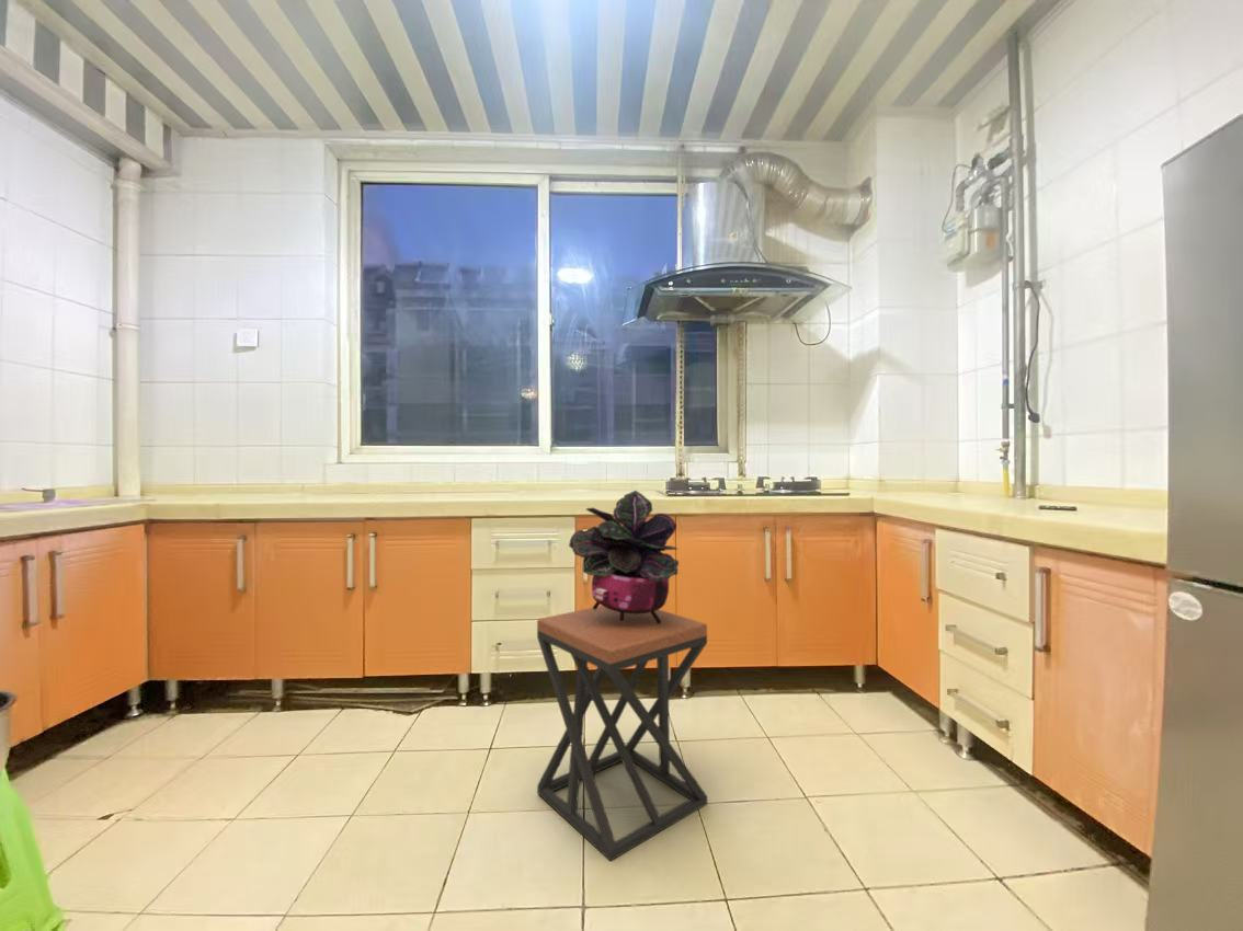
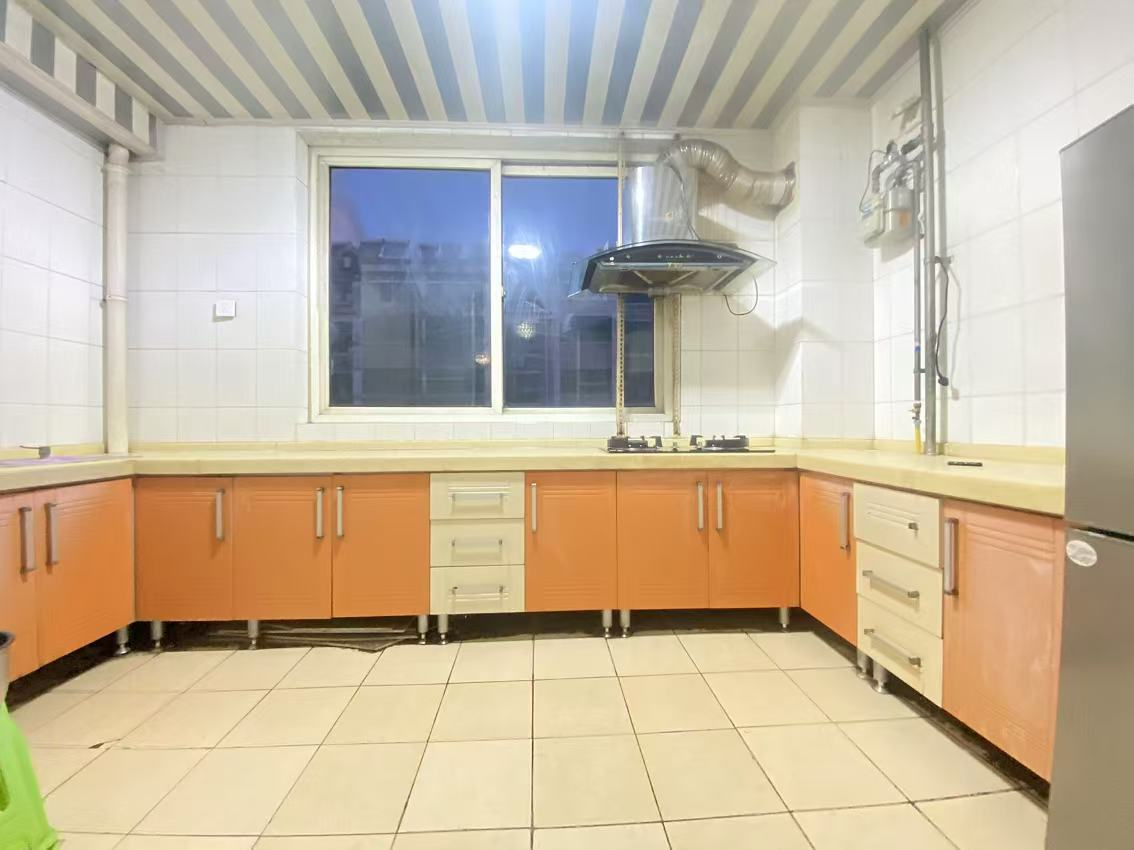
- potted plant [568,490,680,624]
- stool [536,605,708,862]
